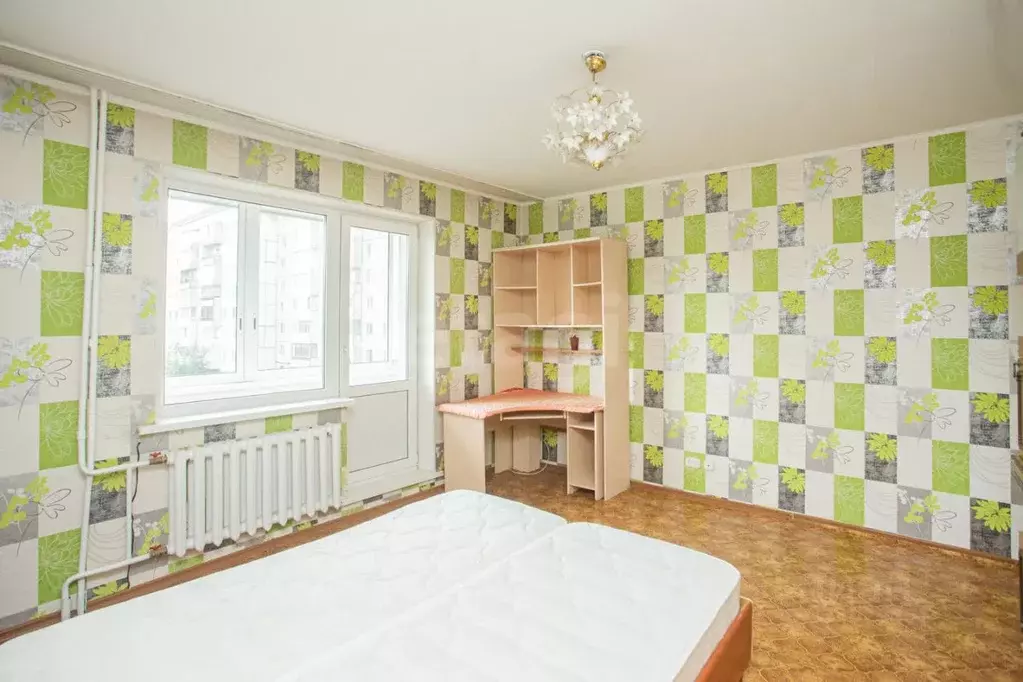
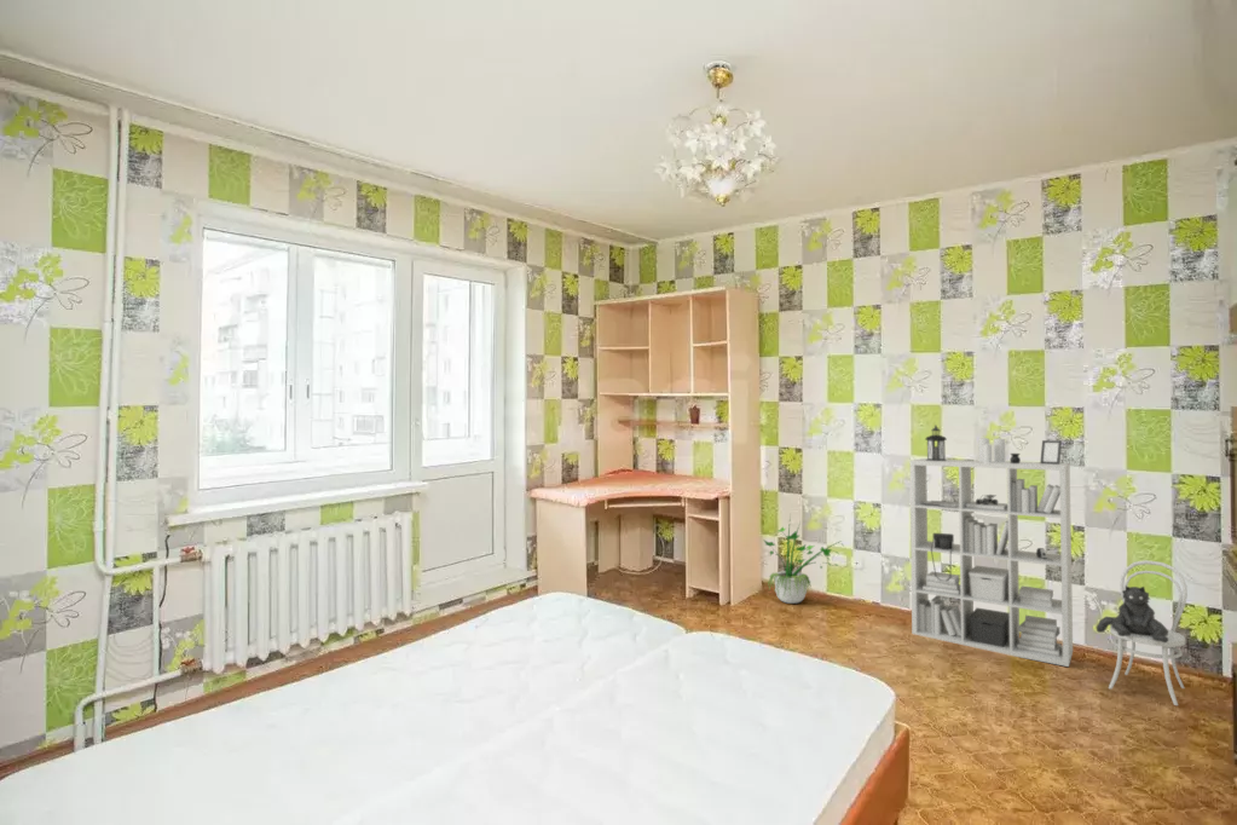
+ potted plant [762,514,844,605]
+ bookshelf [909,425,1189,706]
